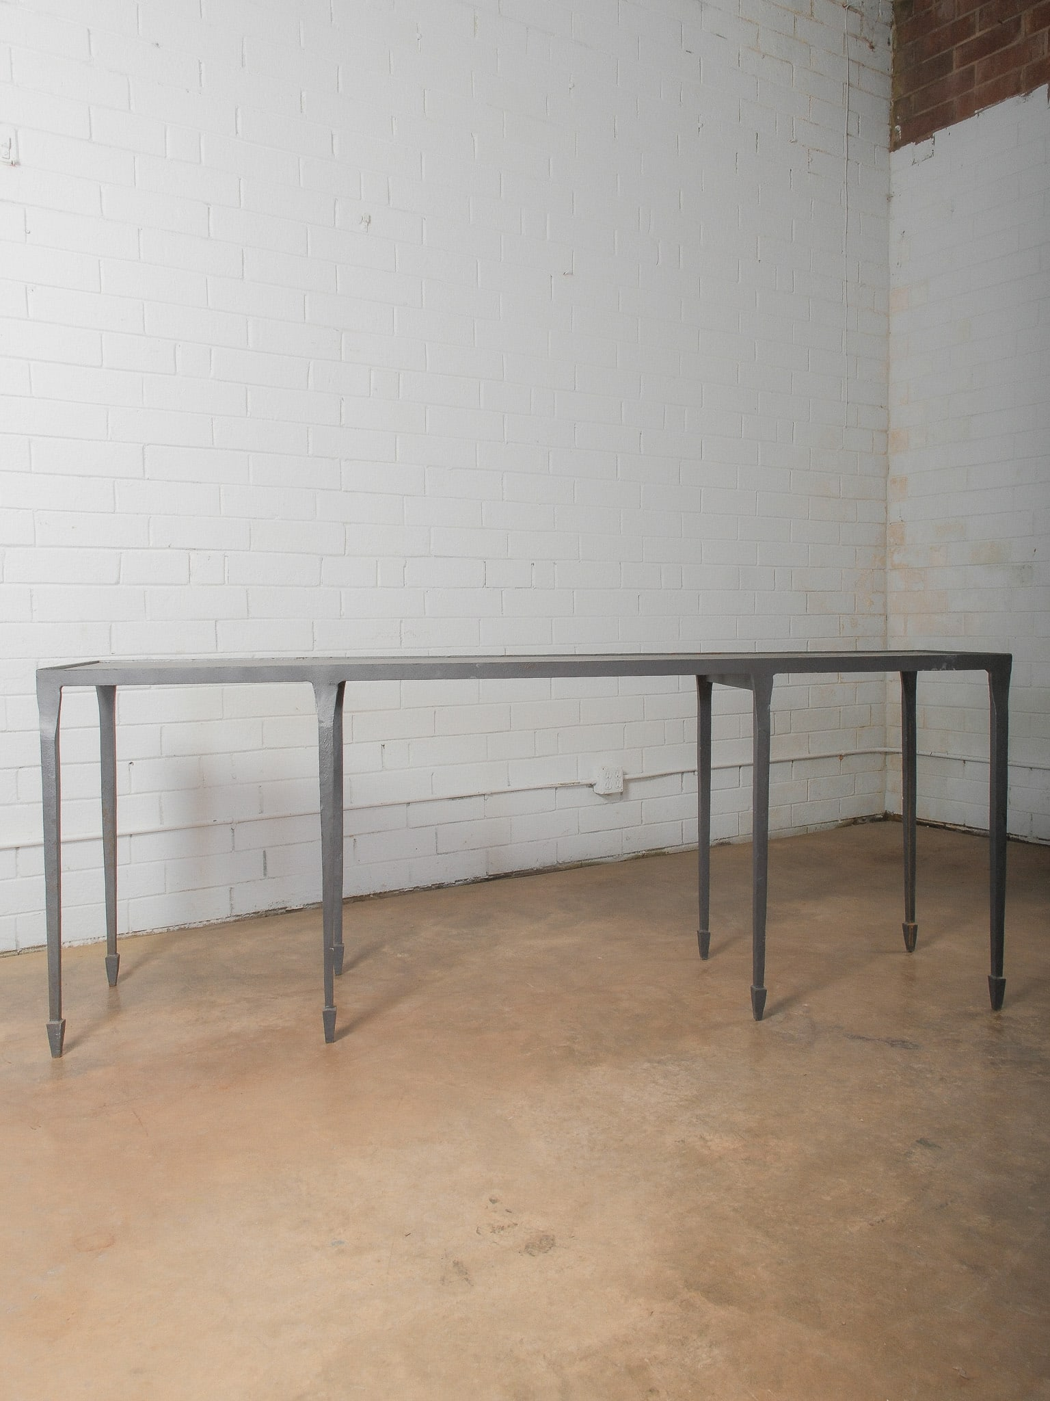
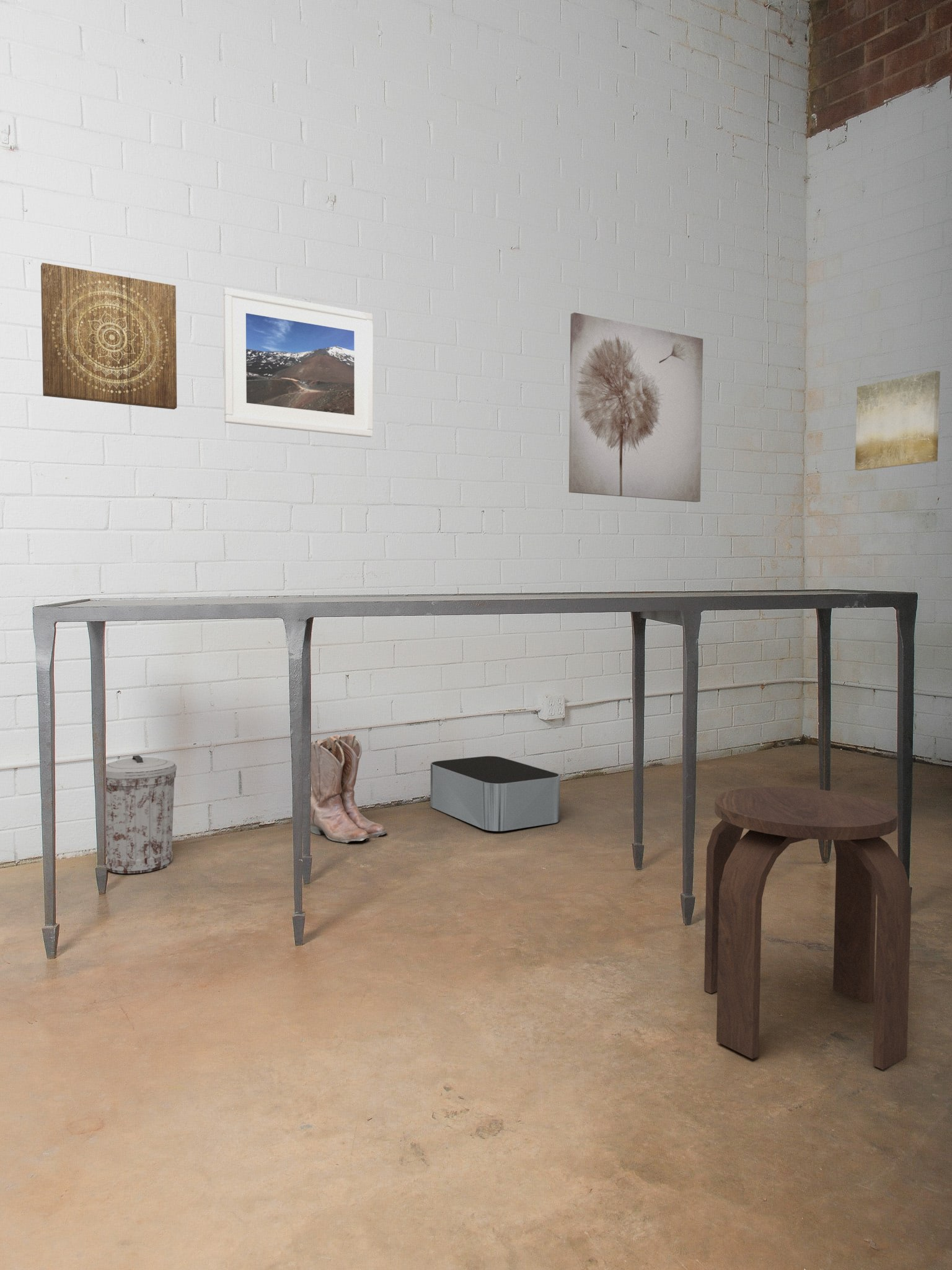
+ trash can [105,755,177,874]
+ storage bin [430,755,560,832]
+ boots [310,733,388,843]
+ stool [703,786,912,1070]
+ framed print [223,287,373,438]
+ wall art [568,312,703,503]
+ wall art [855,370,941,471]
+ wall art [40,262,177,410]
